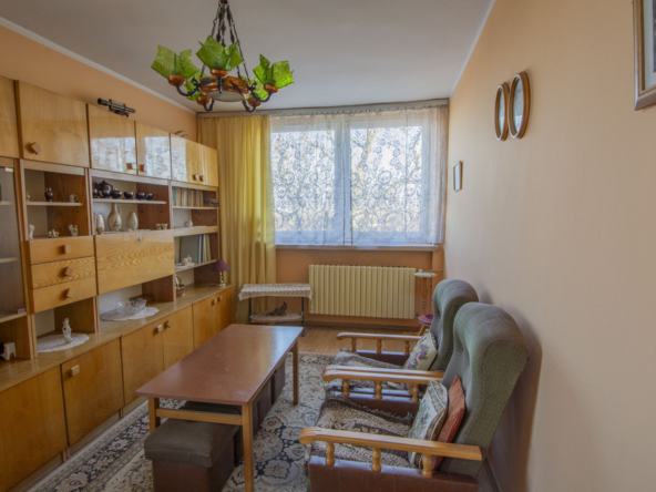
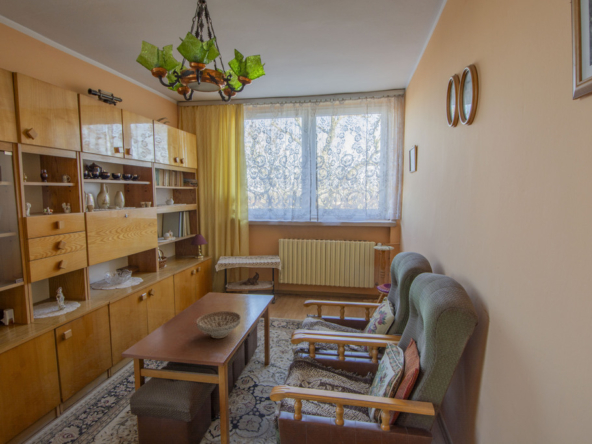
+ decorative bowl [196,310,242,339]
